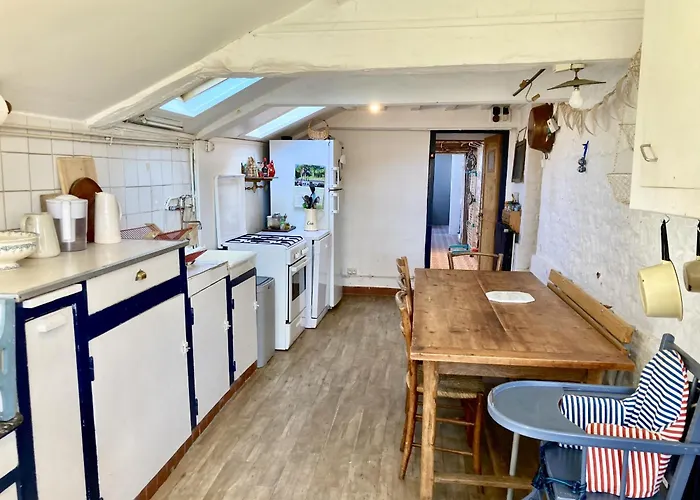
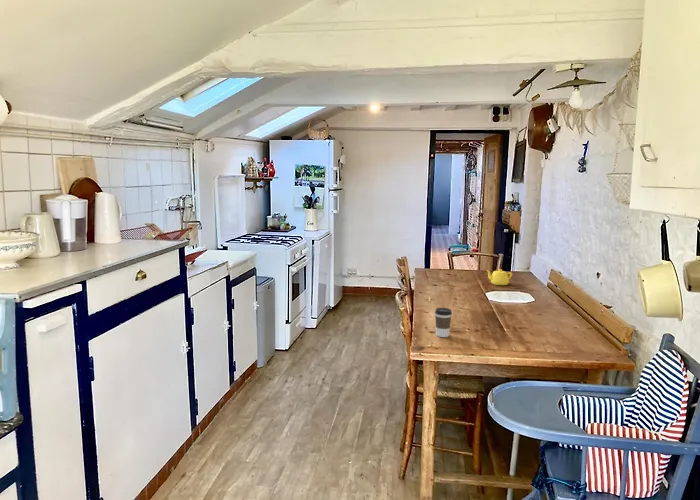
+ coffee cup [434,307,453,338]
+ teapot [485,268,513,286]
